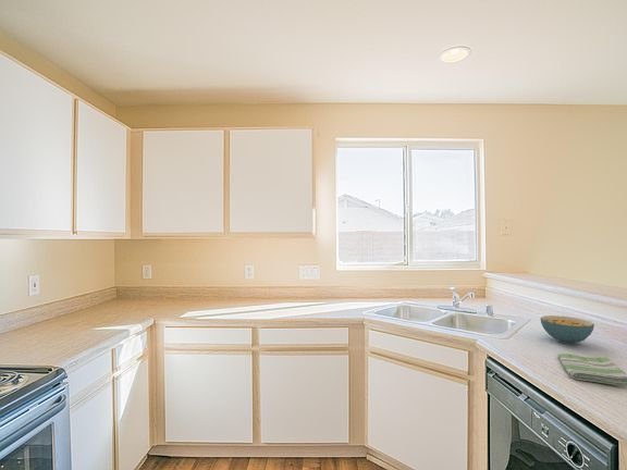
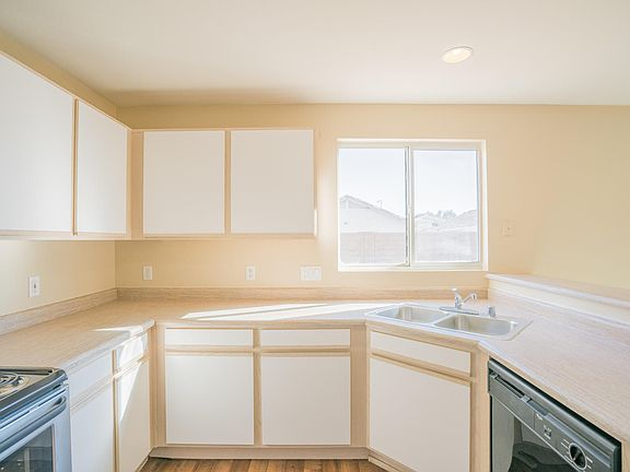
- dish towel [557,352,627,387]
- cereal bowl [539,314,595,345]
